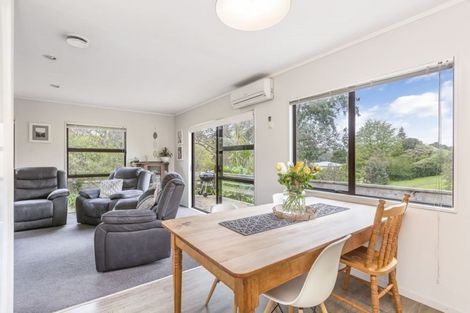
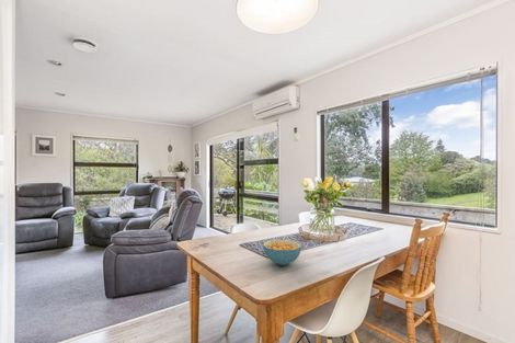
+ cereal bowl [262,239,302,266]
